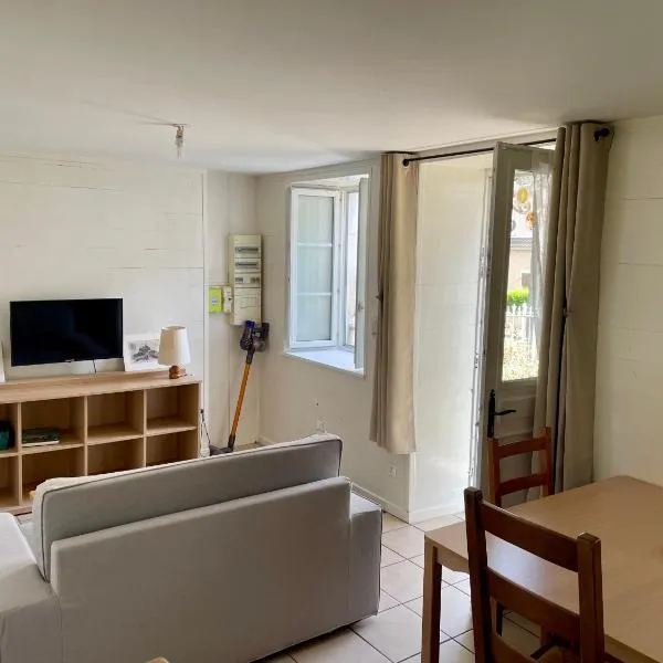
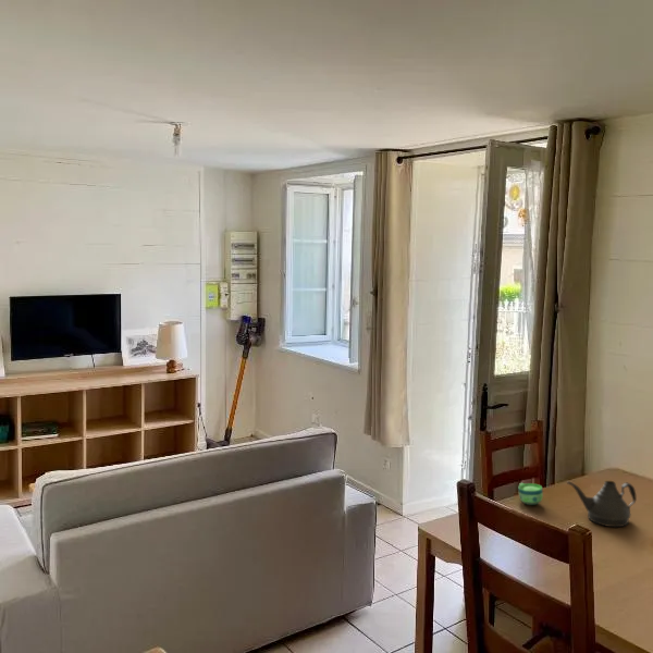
+ cup [518,482,544,506]
+ teapot [566,480,638,528]
